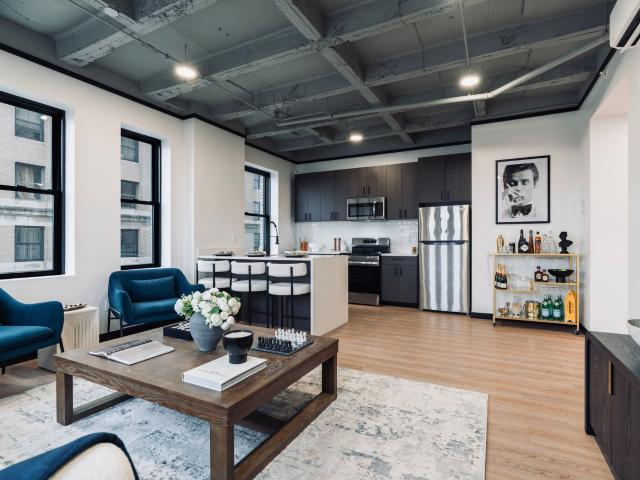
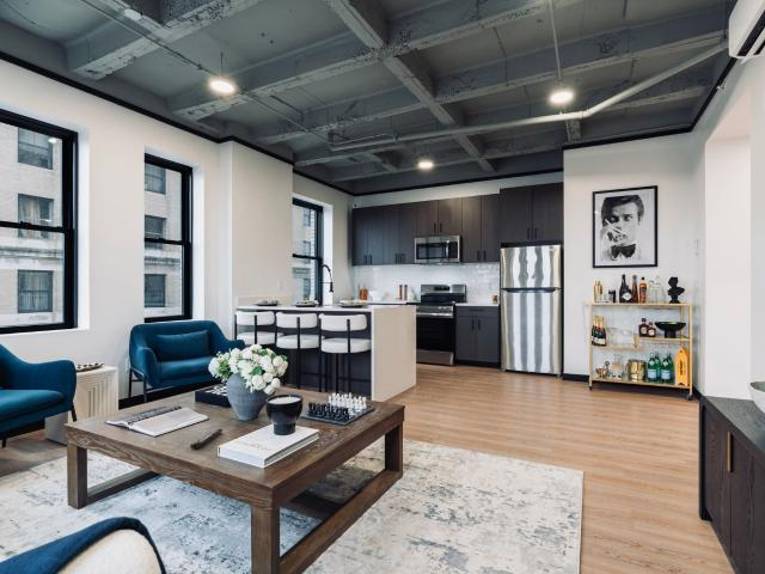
+ remote control [189,427,224,450]
